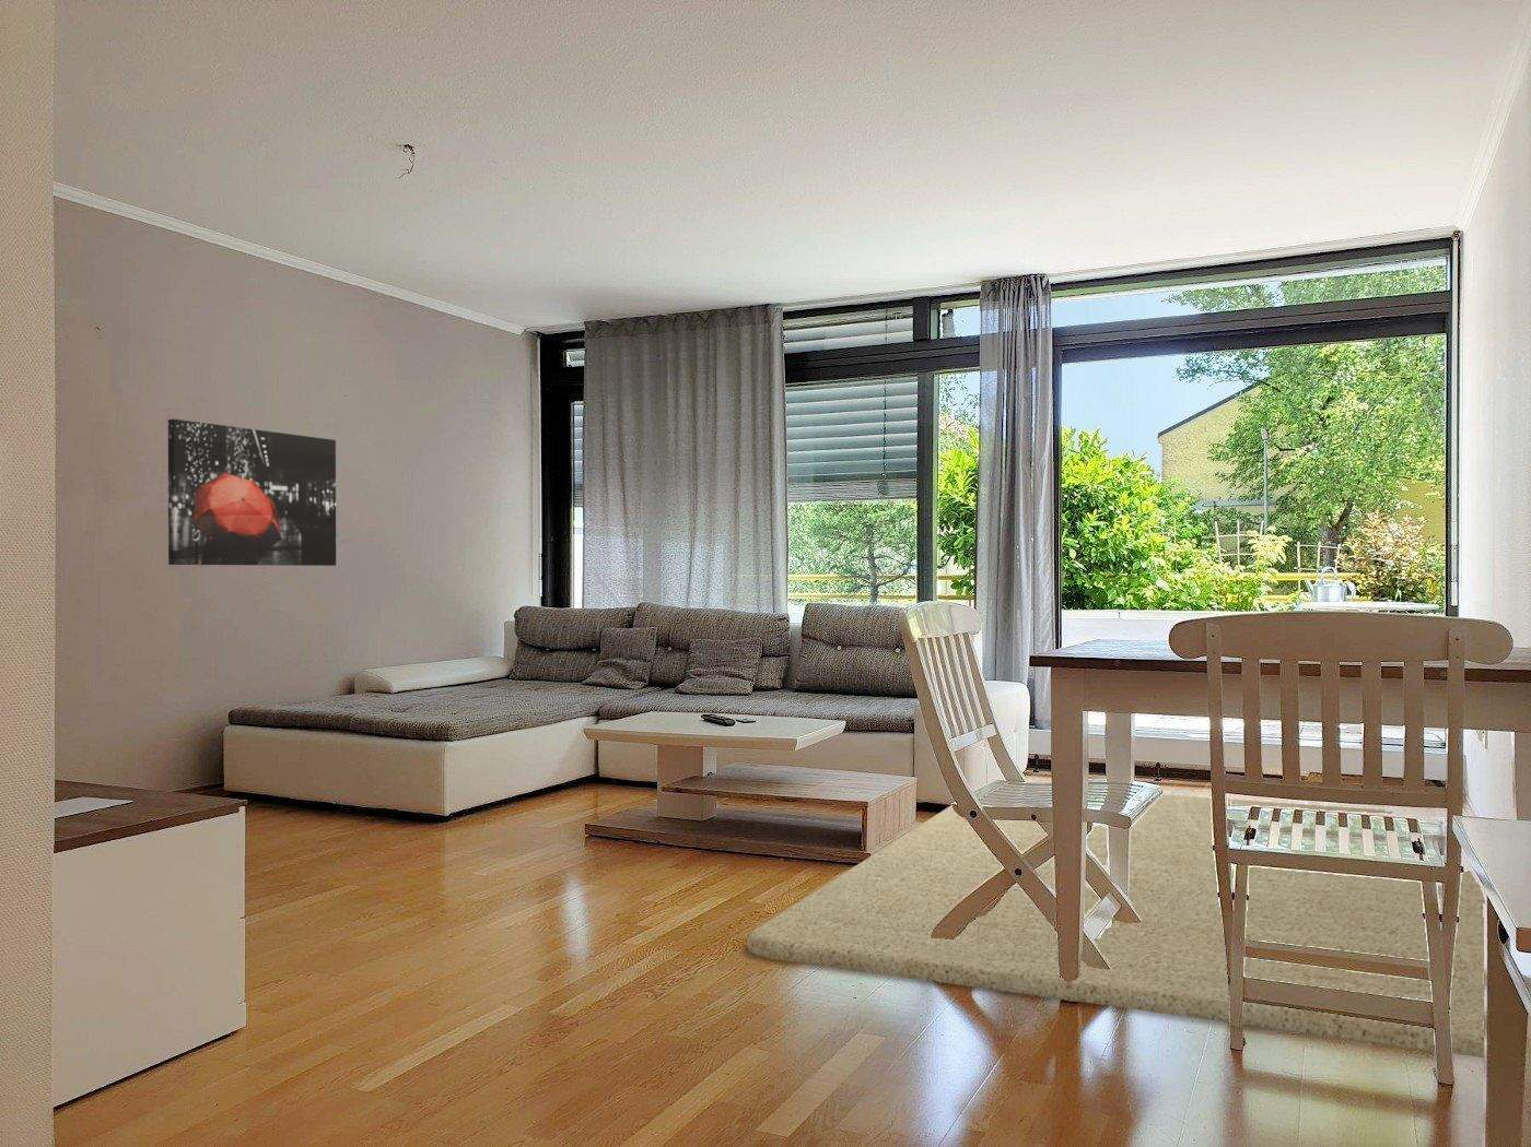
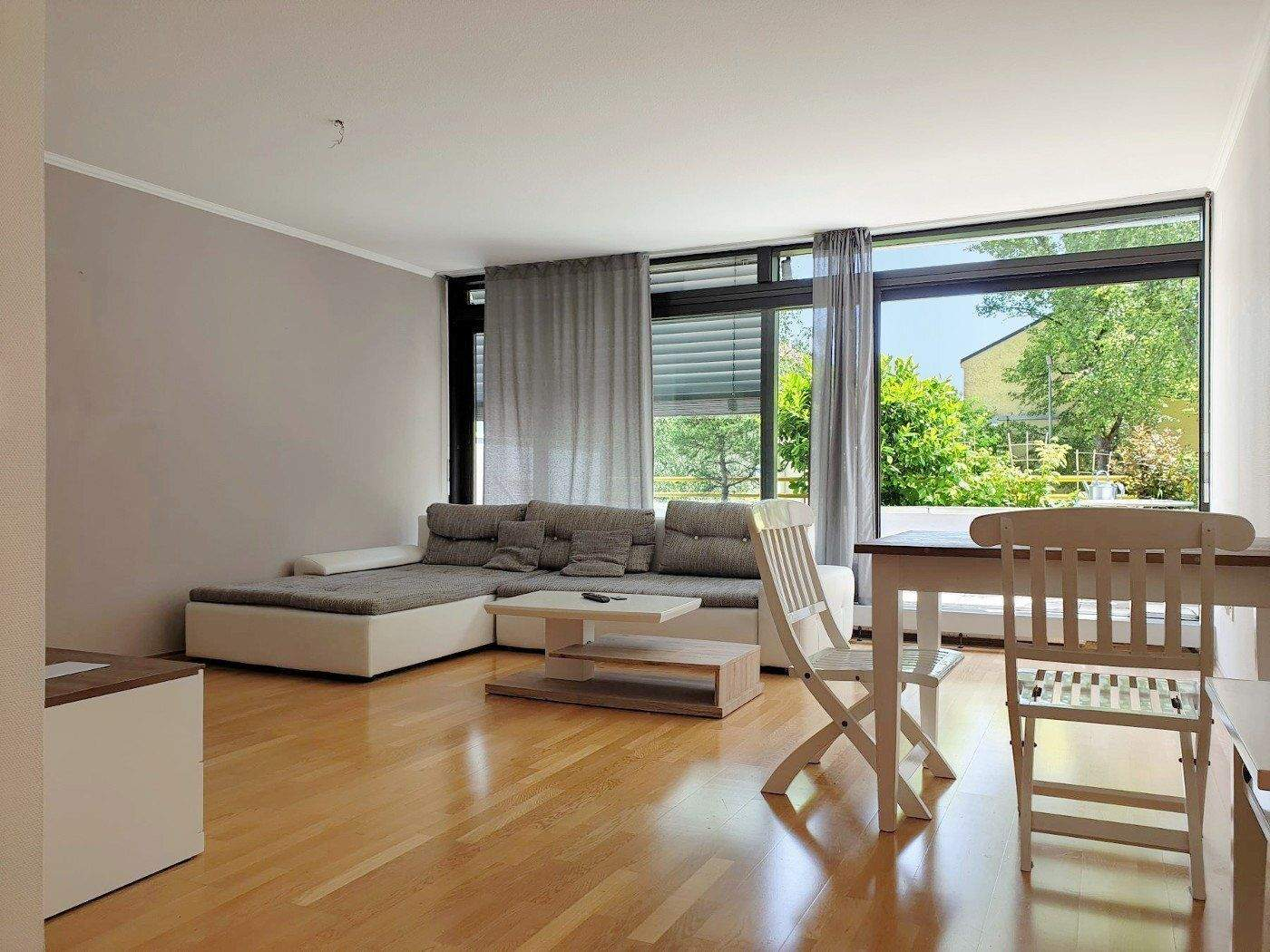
- wall art [168,418,336,567]
- rug [746,794,1531,1065]
